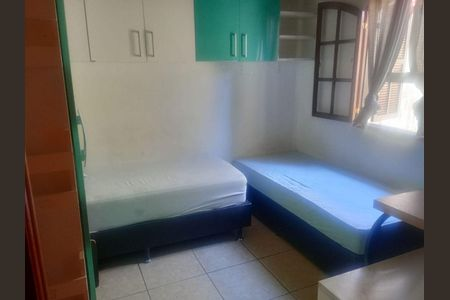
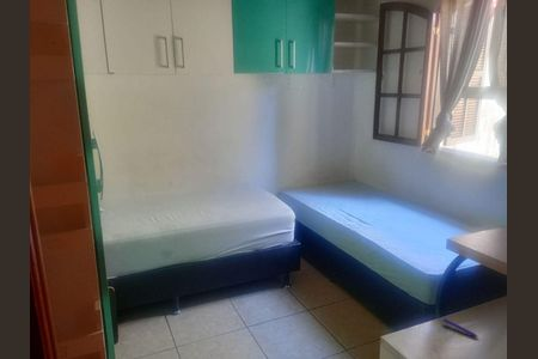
+ pen [441,317,479,339]
